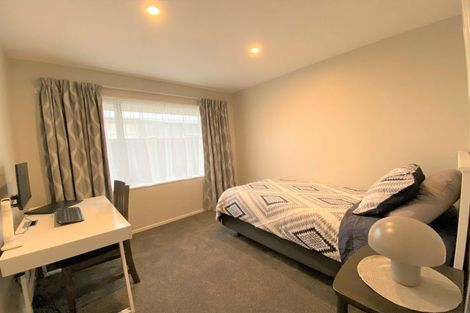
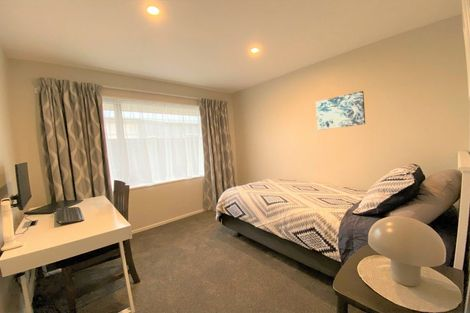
+ wall art [315,90,366,131]
